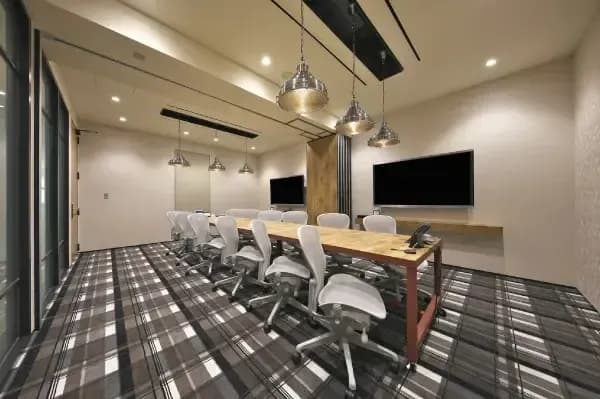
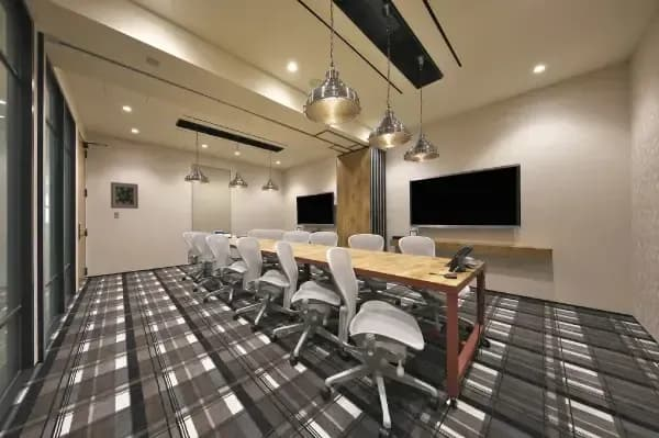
+ wall art [110,181,139,210]
